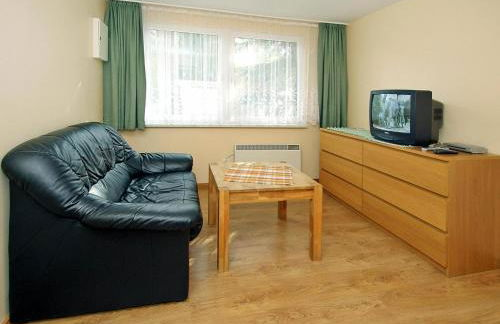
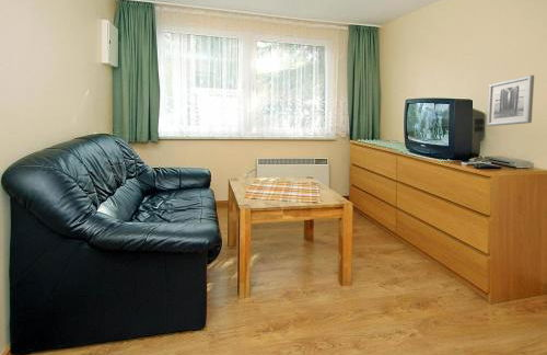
+ wall art [486,75,535,127]
